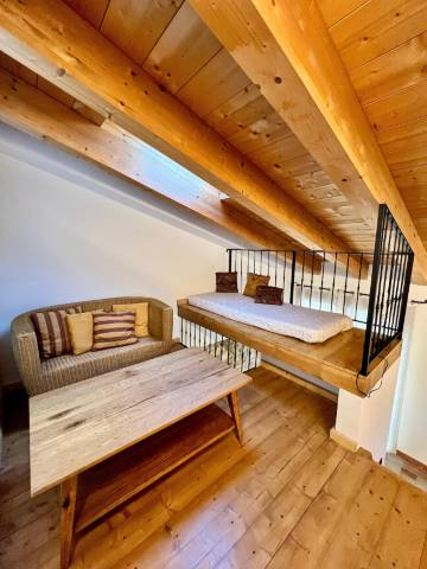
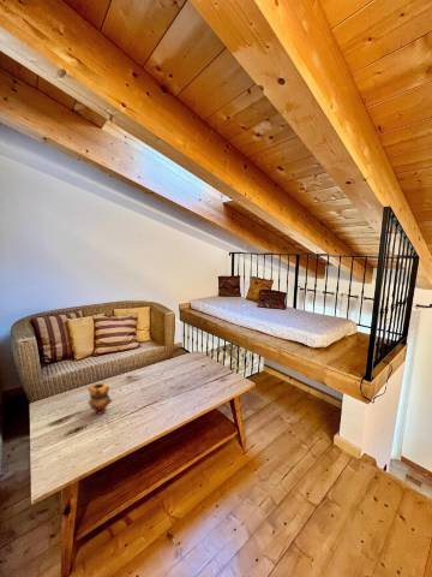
+ teapot [86,382,113,415]
